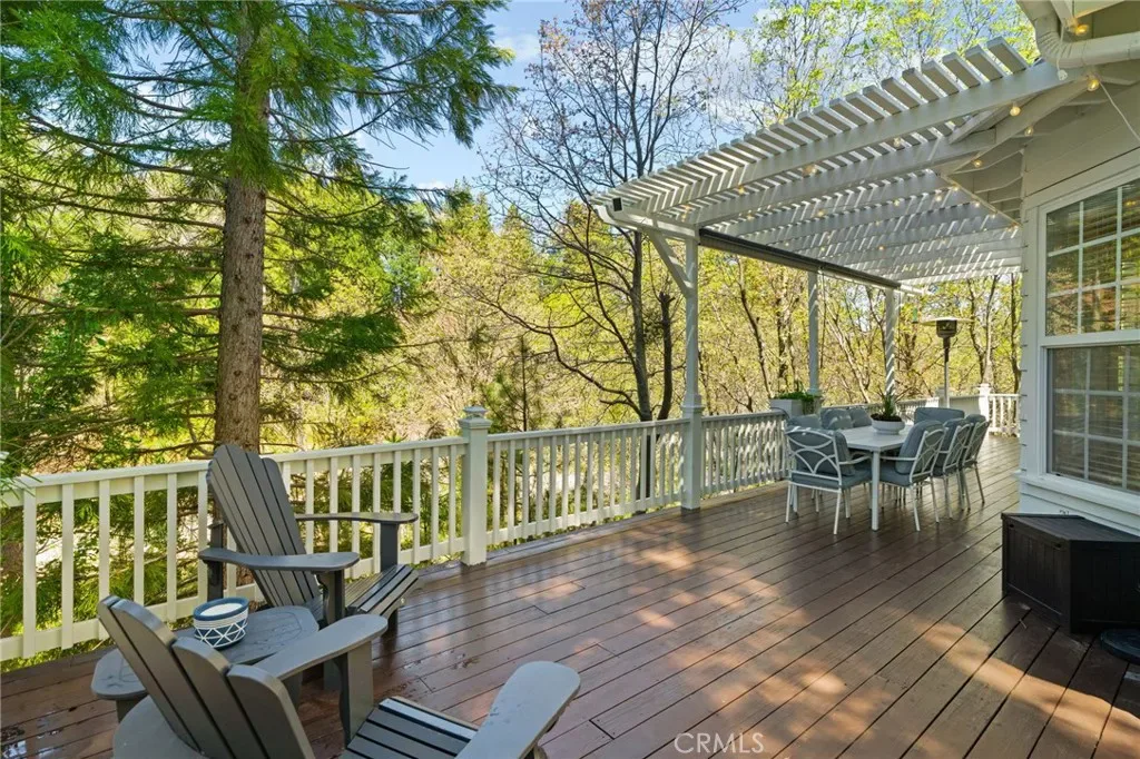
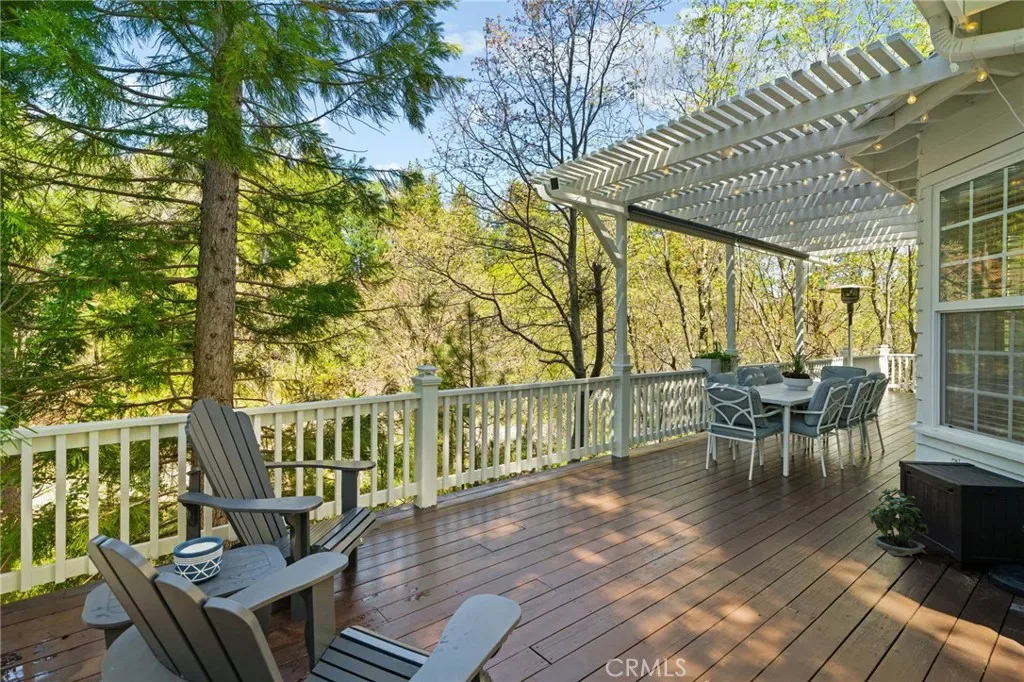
+ potted plant [866,488,929,558]
